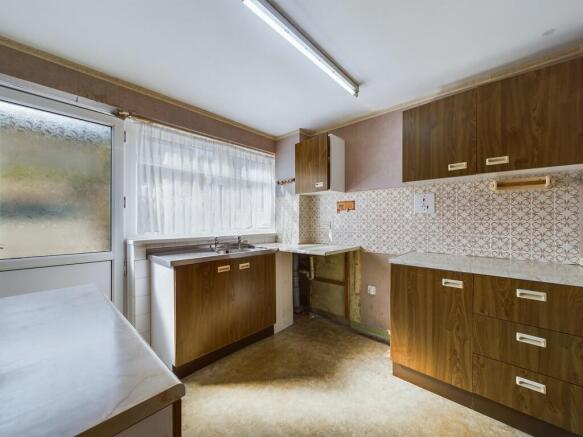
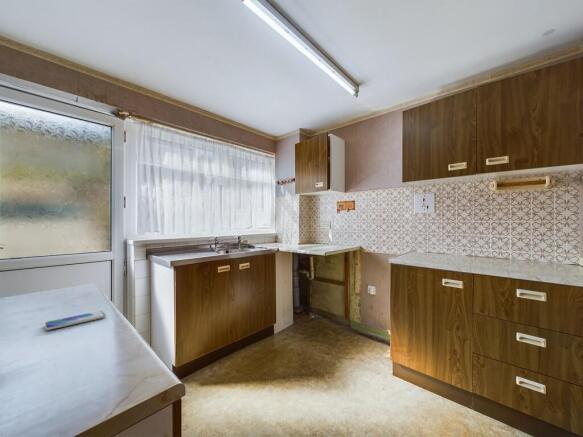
+ smartphone [44,310,106,331]
